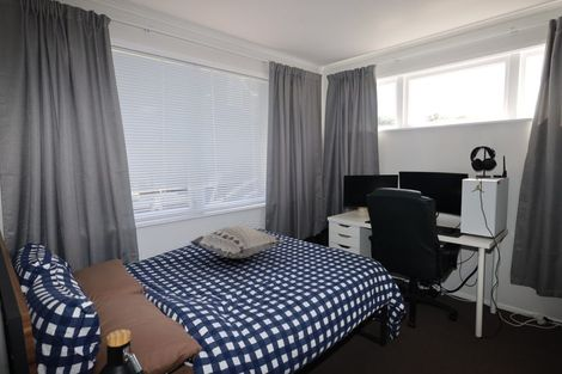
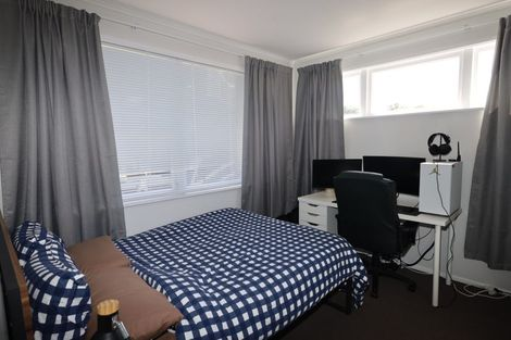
- decorative pillow [189,223,286,260]
